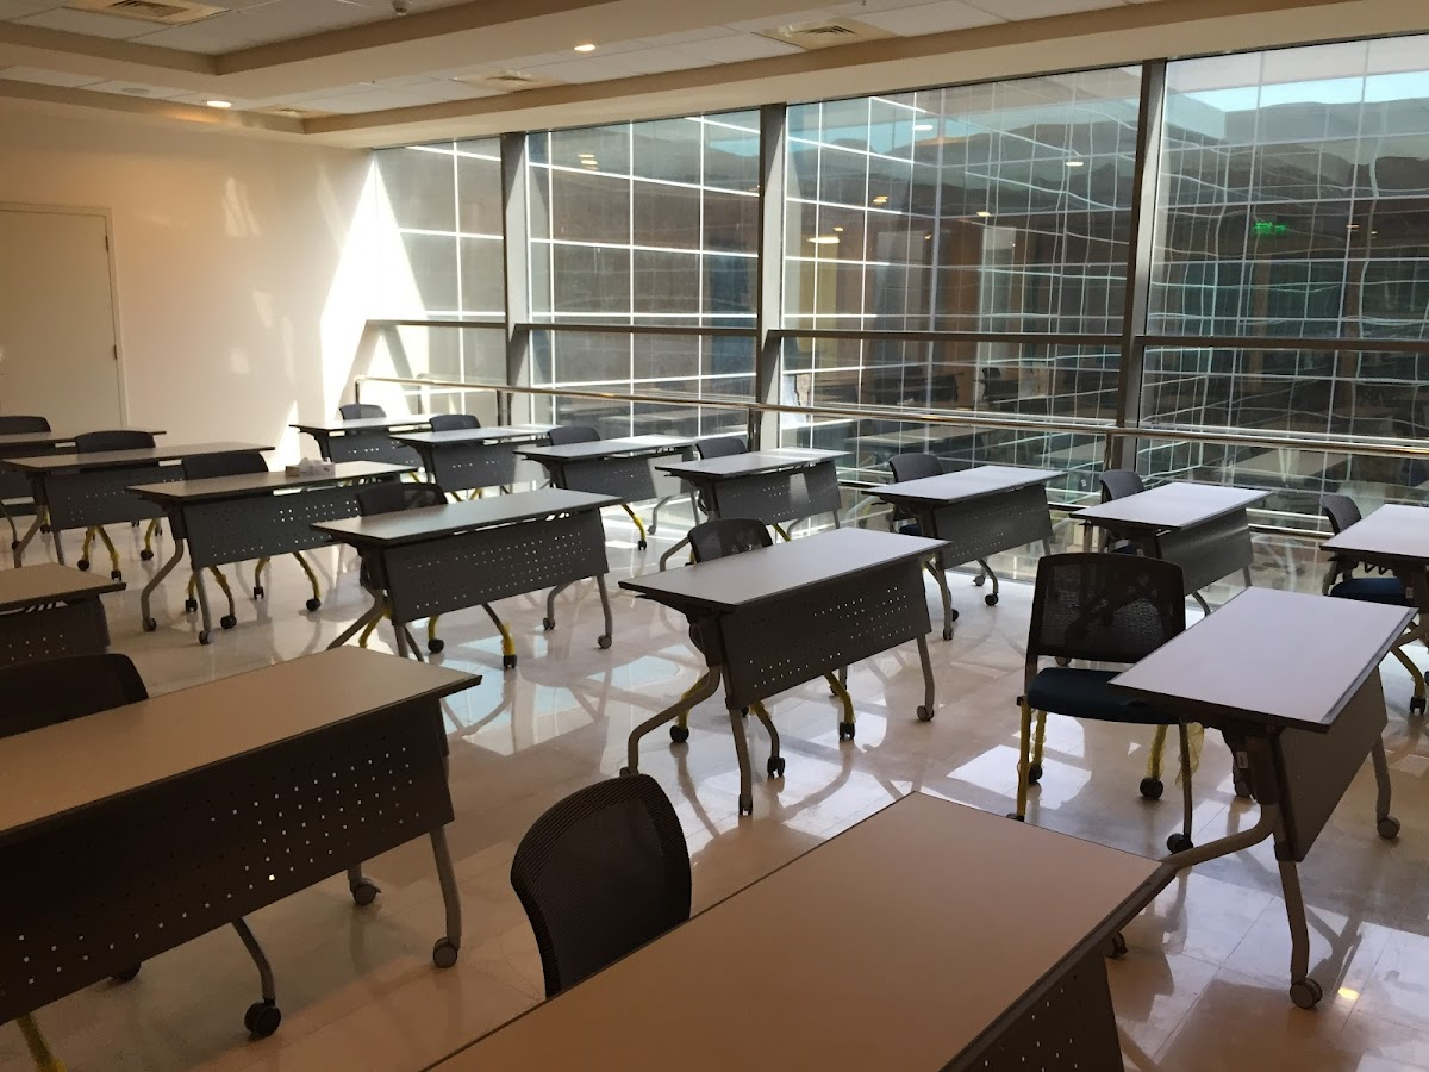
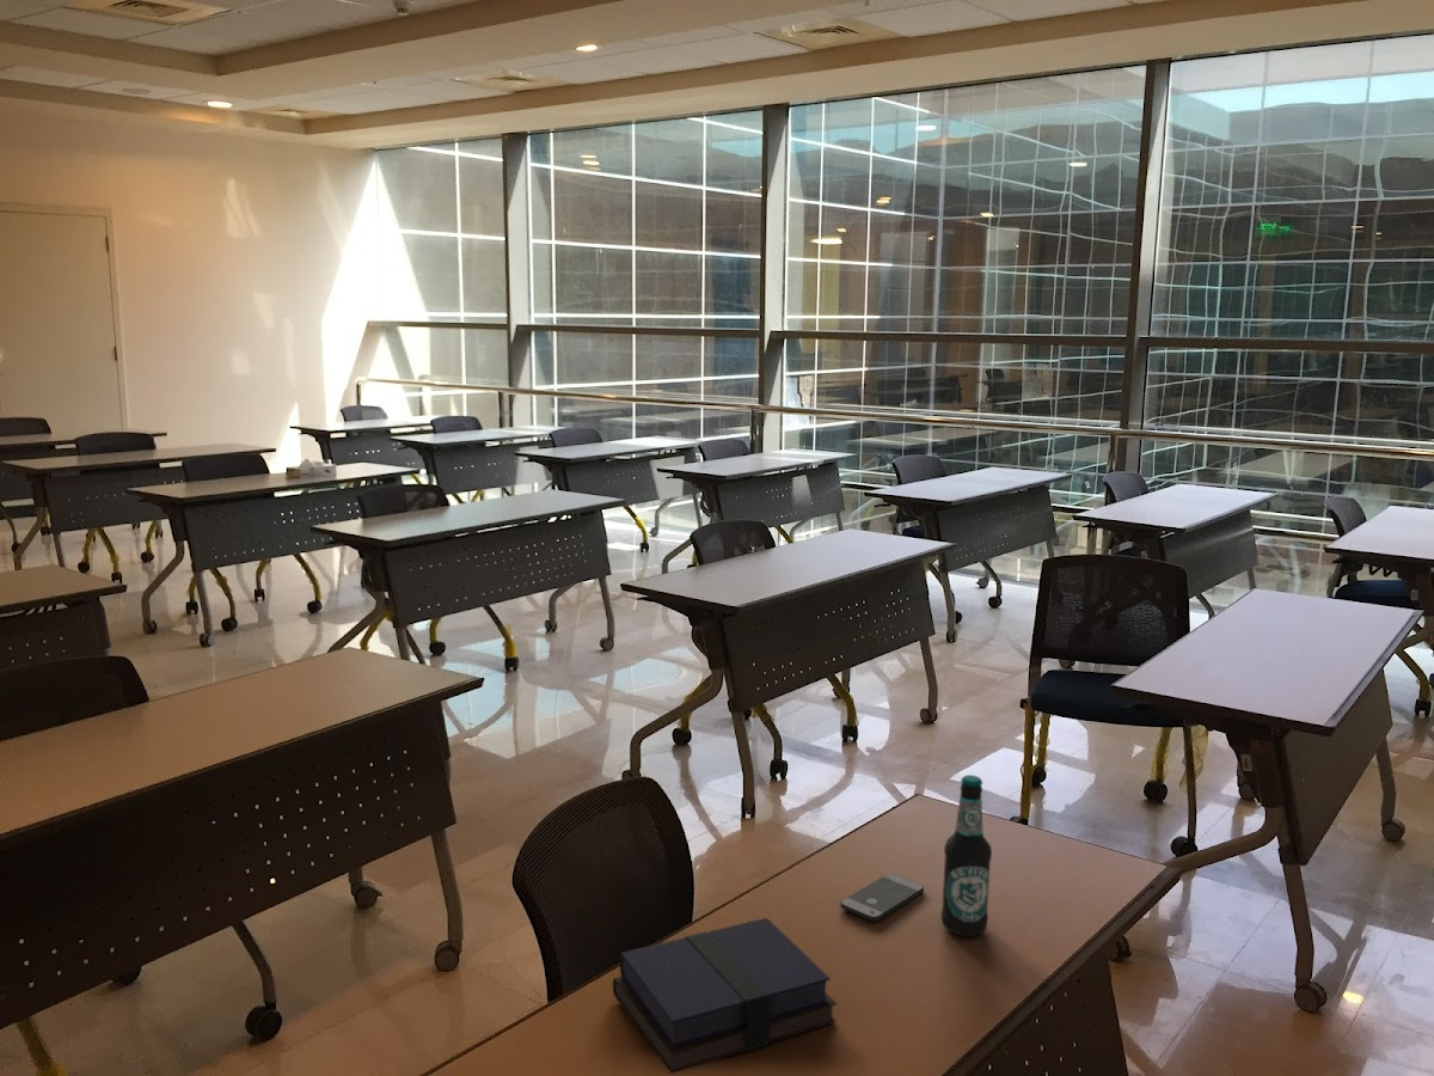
+ bottle [939,774,993,937]
+ smartphone [839,873,925,922]
+ book [612,917,838,1075]
